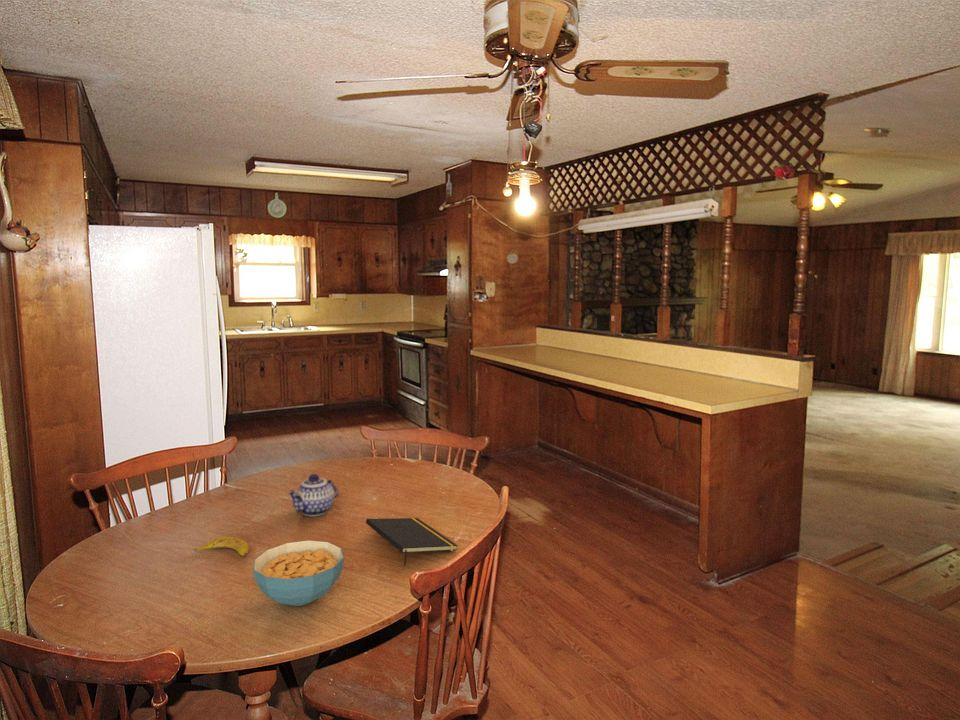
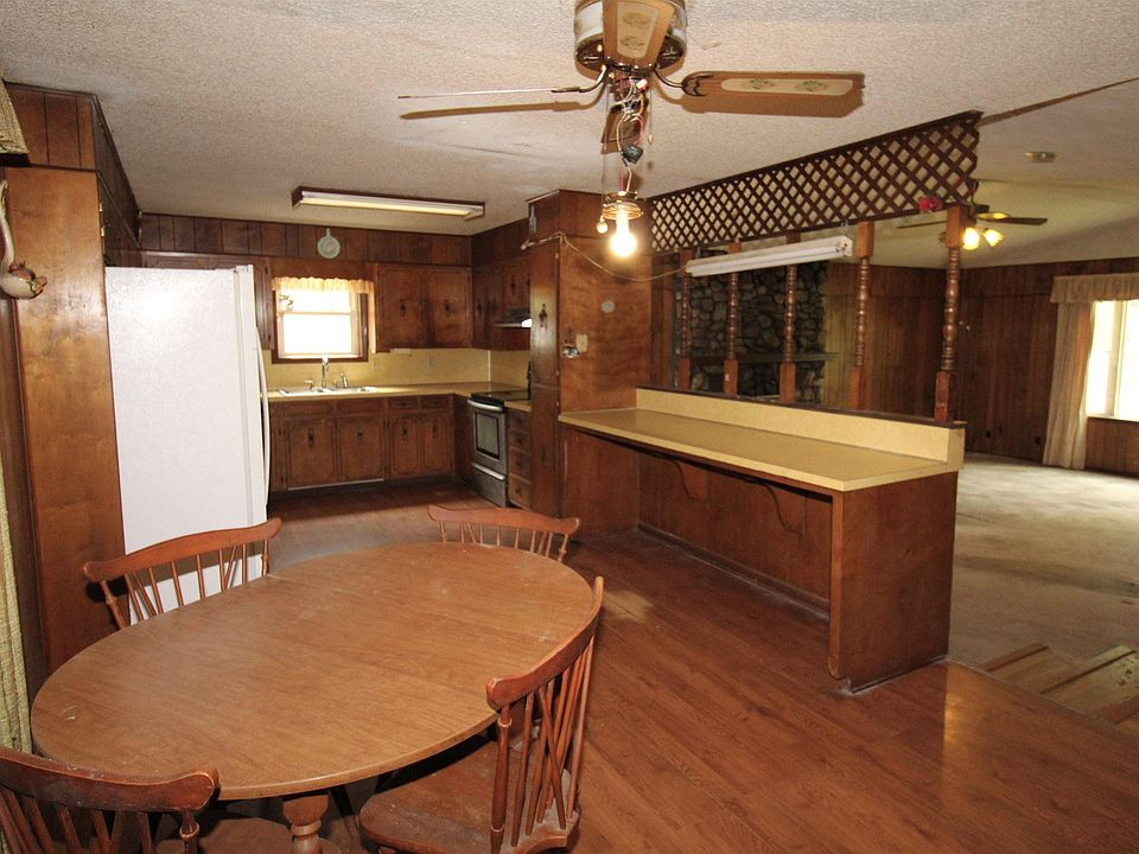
- cereal bowl [252,539,345,607]
- teapot [286,473,340,517]
- banana [191,535,250,557]
- notepad [365,517,459,567]
